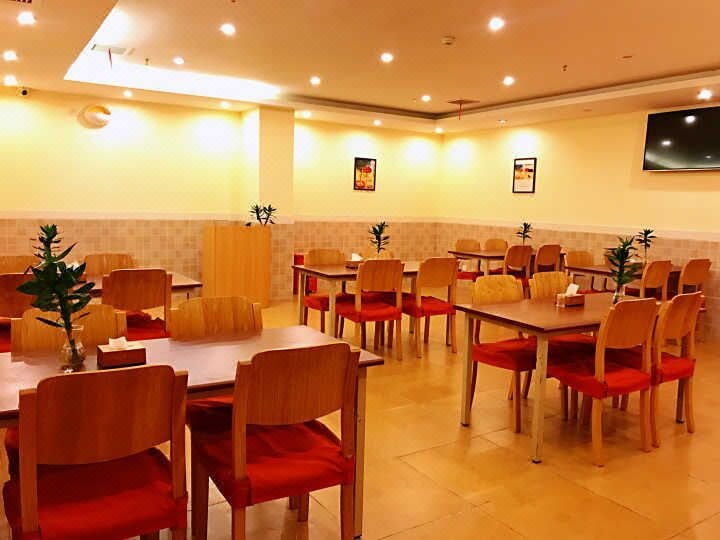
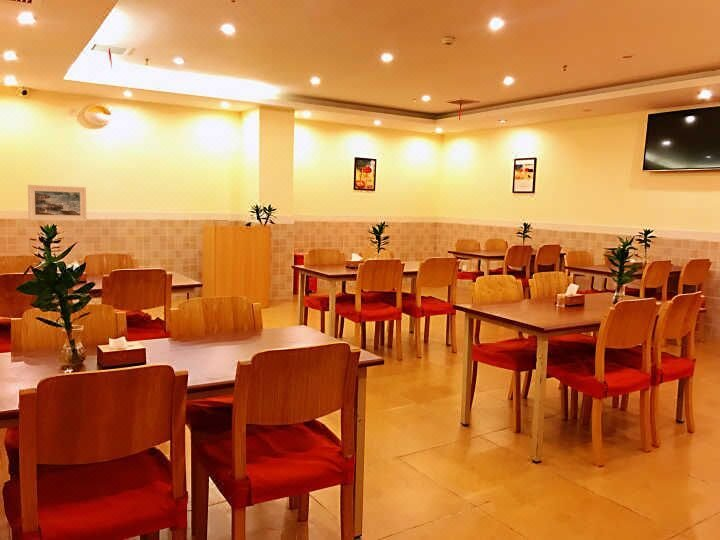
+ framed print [27,184,88,222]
